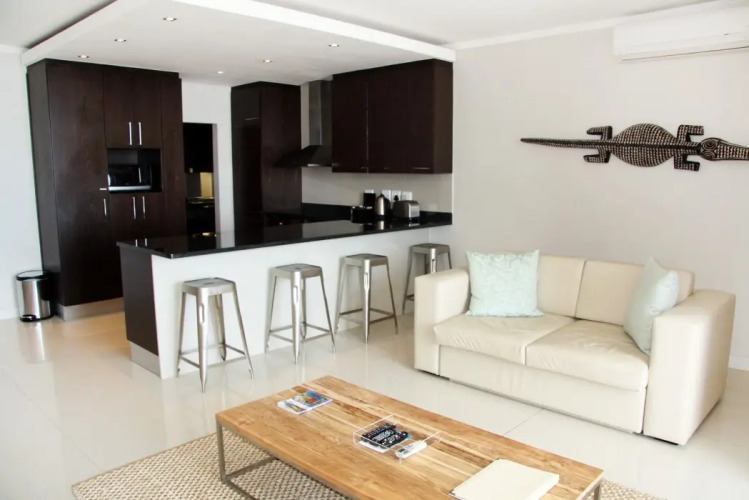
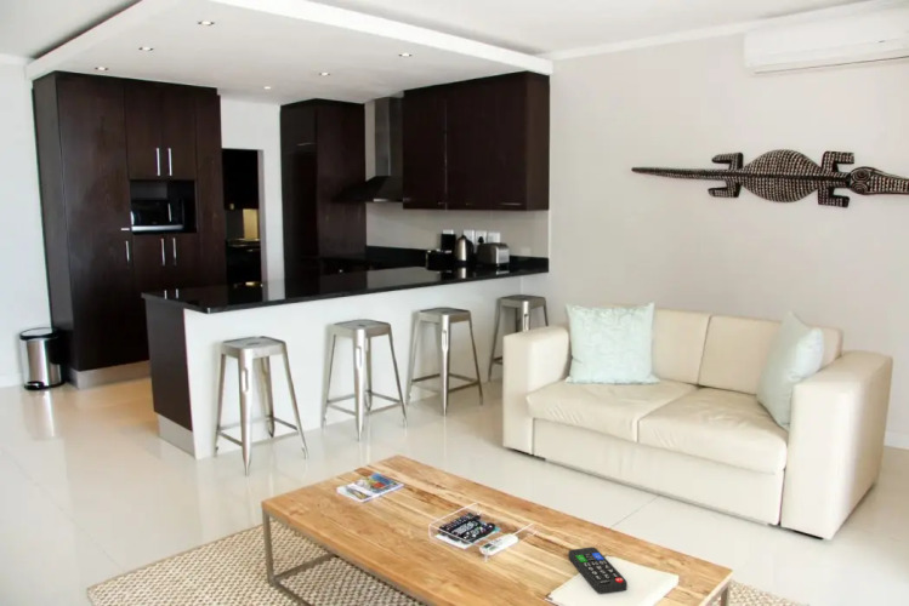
+ remote control [568,547,629,595]
